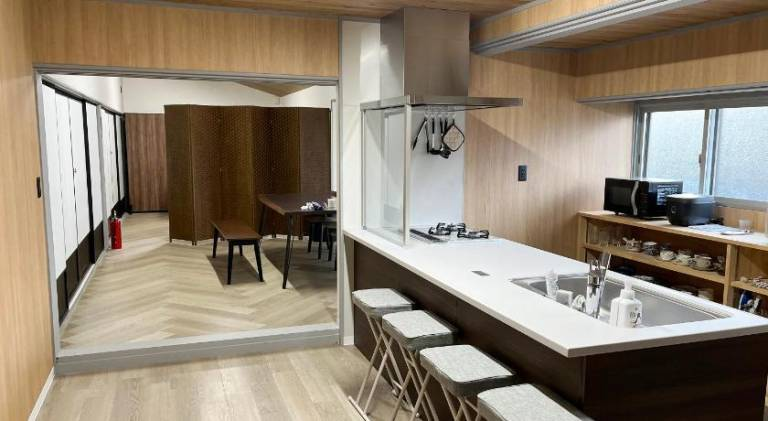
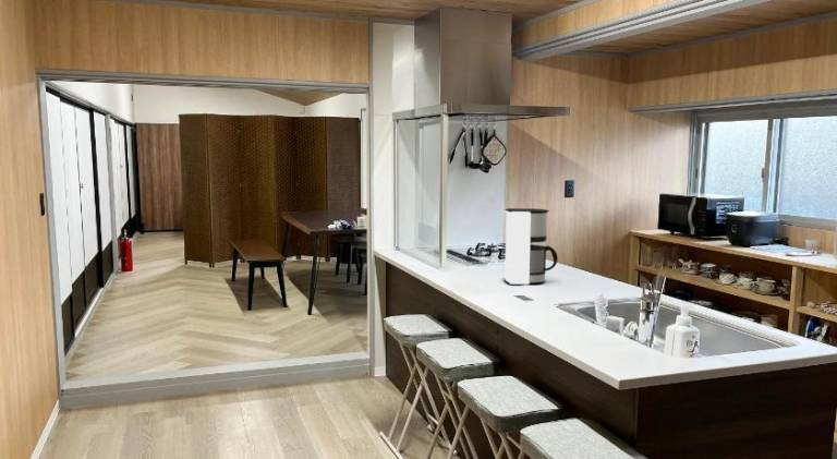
+ coffee maker [504,207,559,286]
